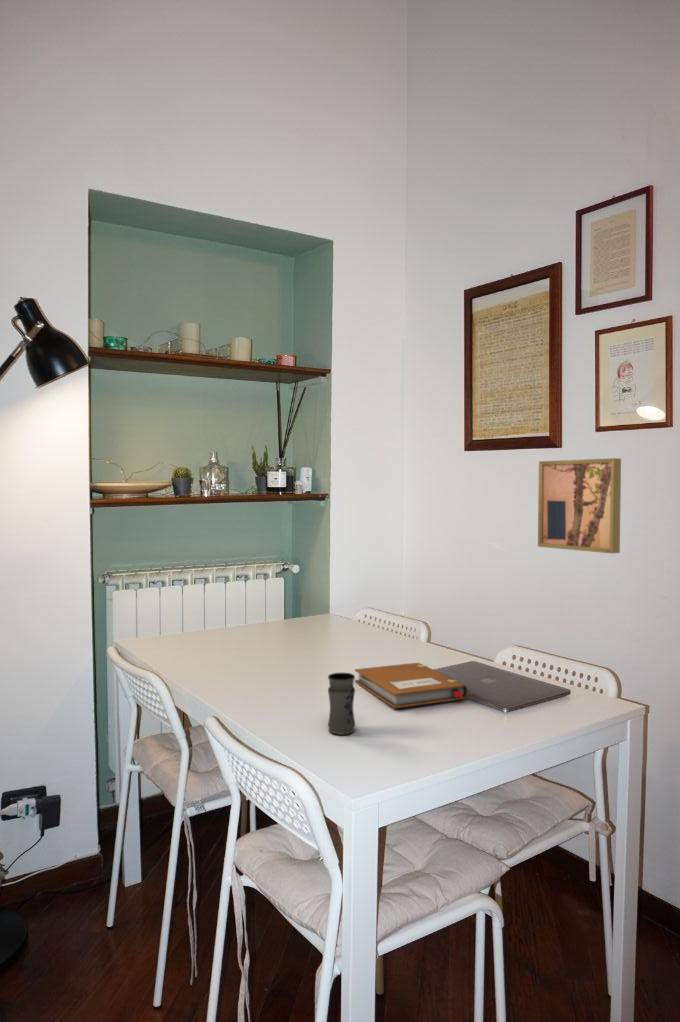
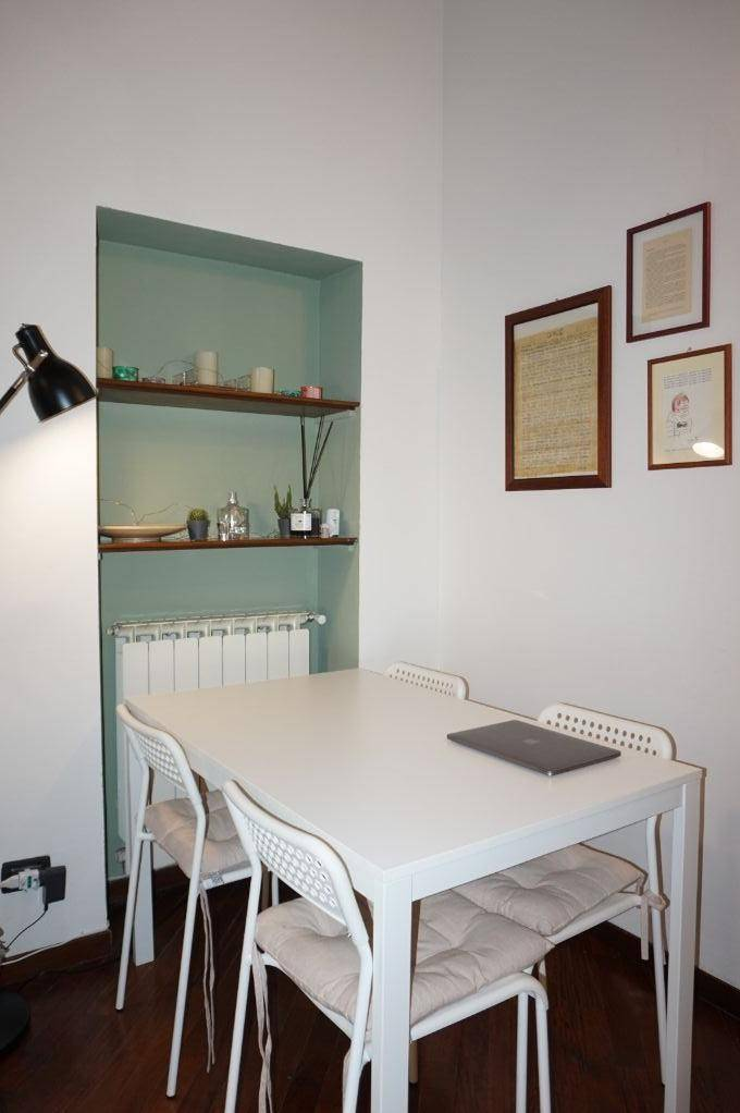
- wall art [537,457,622,555]
- jar [327,672,356,735]
- notebook [354,662,469,709]
